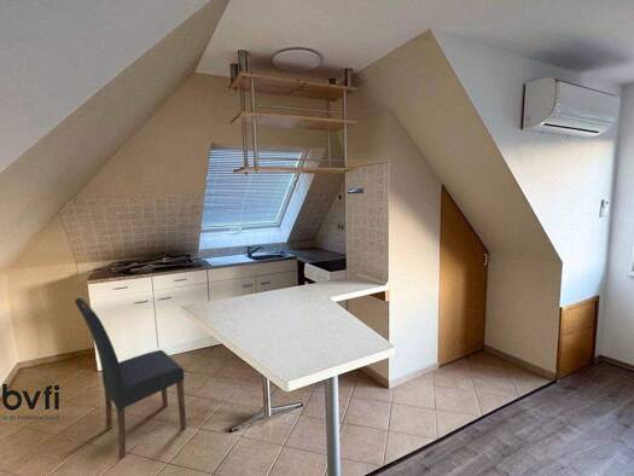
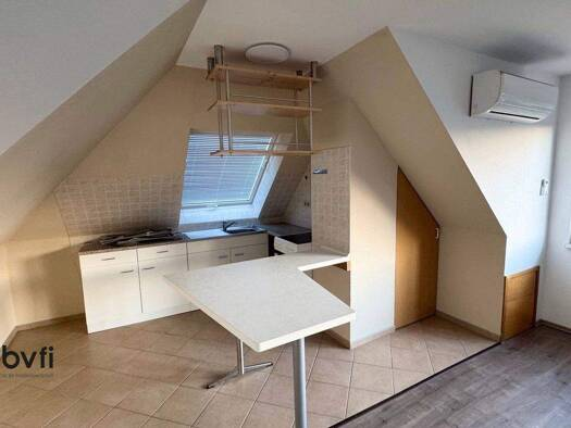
- dining chair [74,297,187,460]
